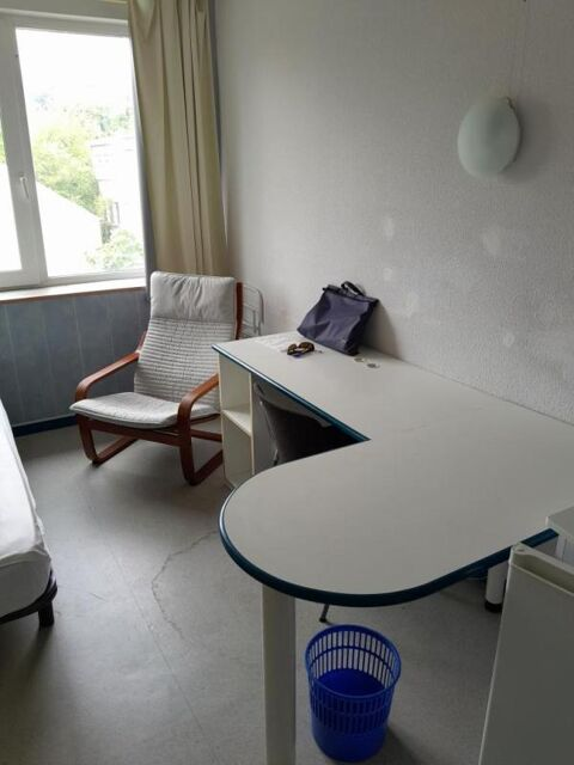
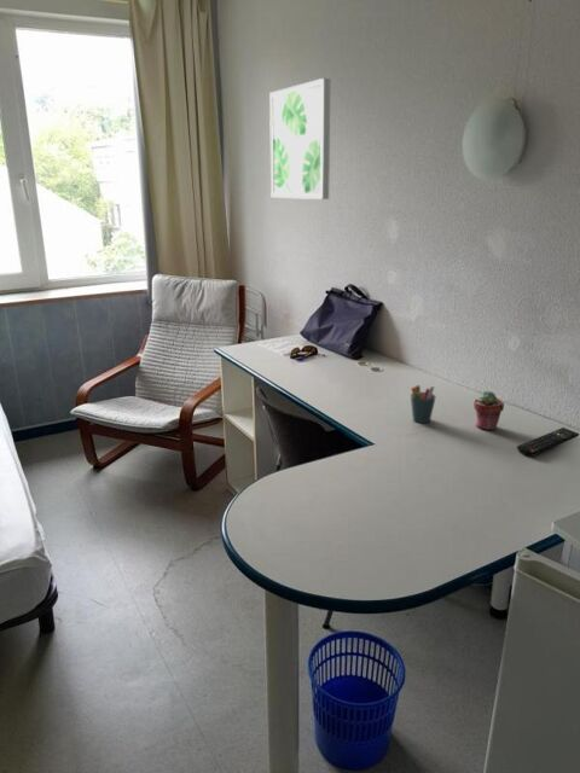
+ wall art [268,77,331,200]
+ remote control [516,426,580,457]
+ pen holder [410,384,437,424]
+ potted succulent [472,390,505,431]
